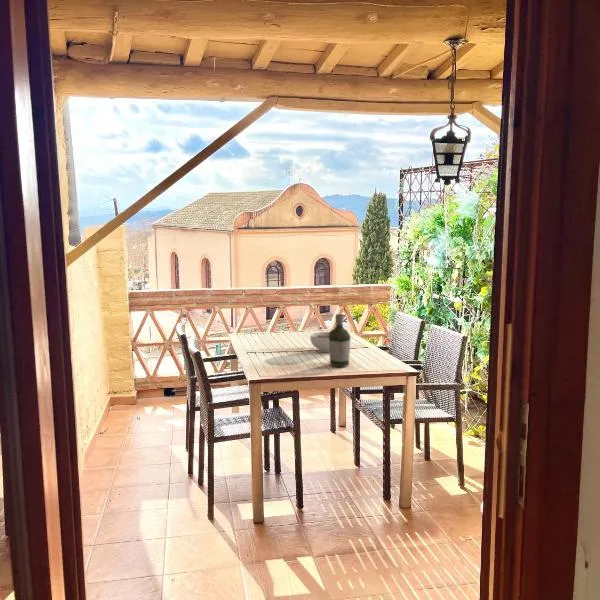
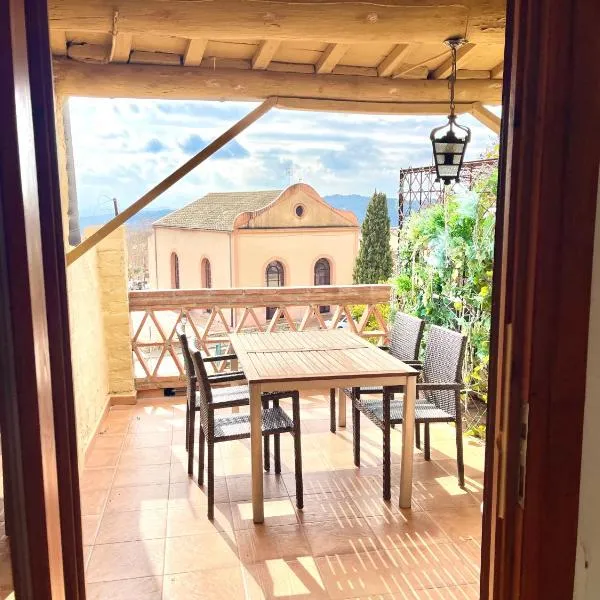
- bottle [328,313,351,368]
- bowl [309,331,330,353]
